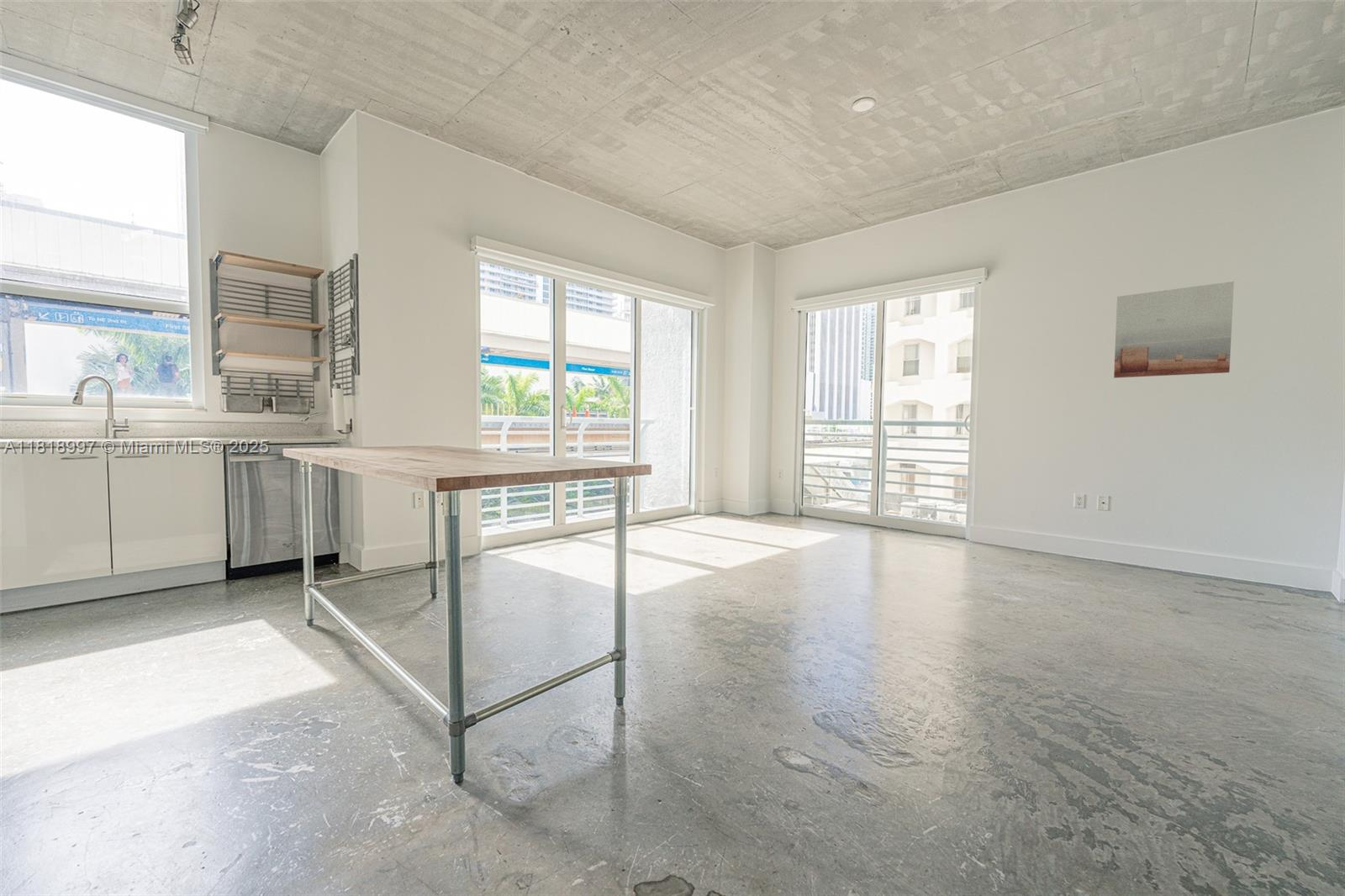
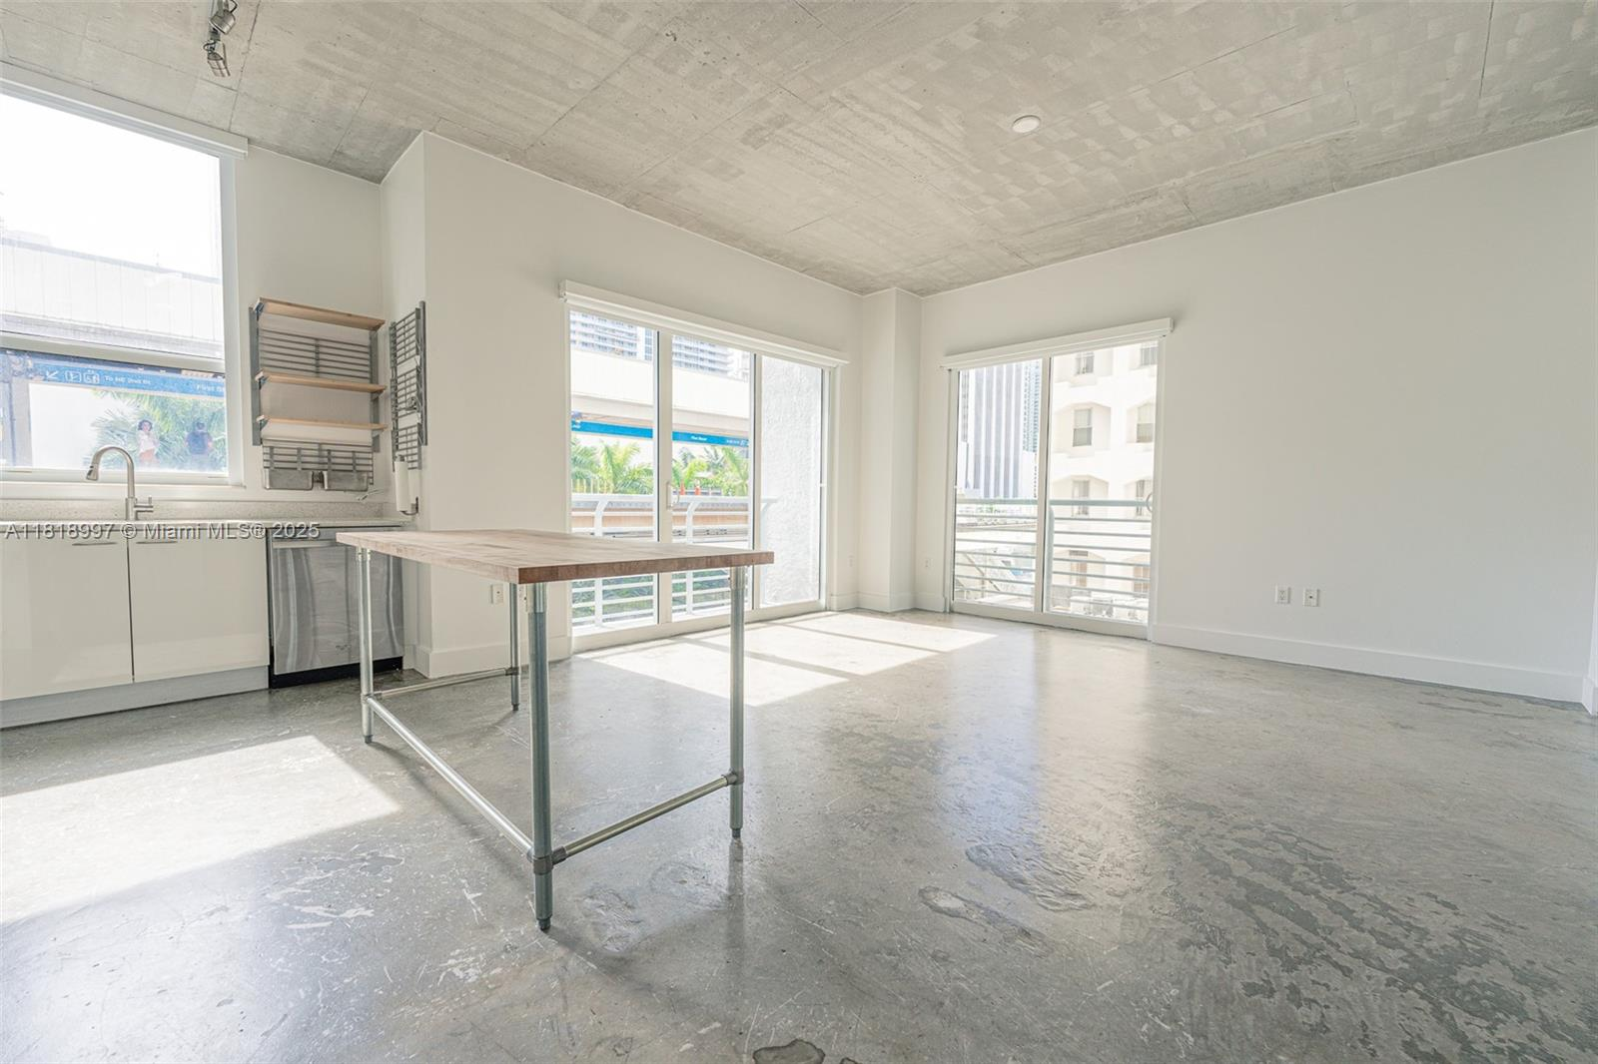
- wall art [1113,281,1235,379]
